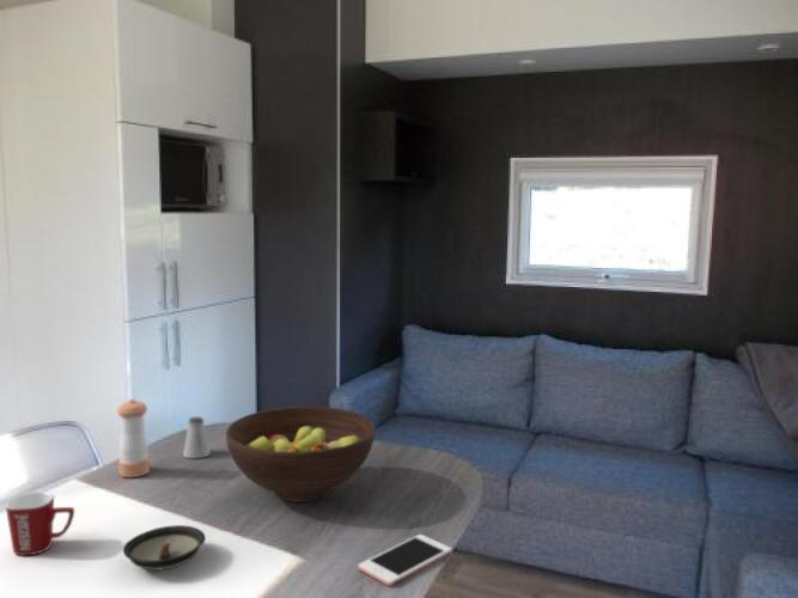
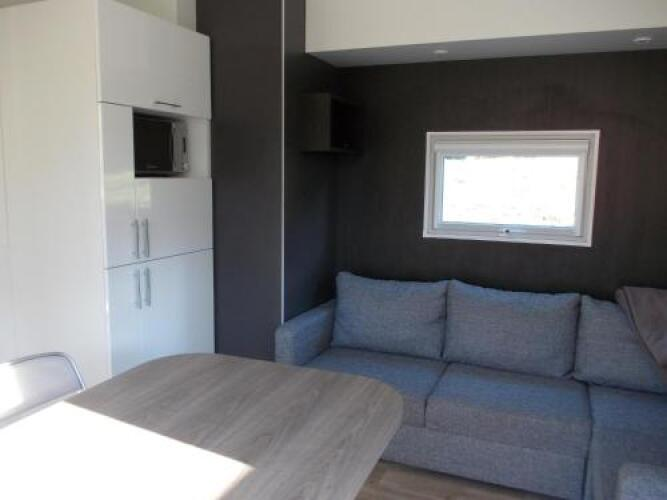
- saucer [122,524,207,572]
- pepper shaker [116,398,151,478]
- cell phone [358,533,453,587]
- saltshaker [182,416,212,459]
- mug [5,490,75,556]
- fruit bowl [225,405,376,504]
